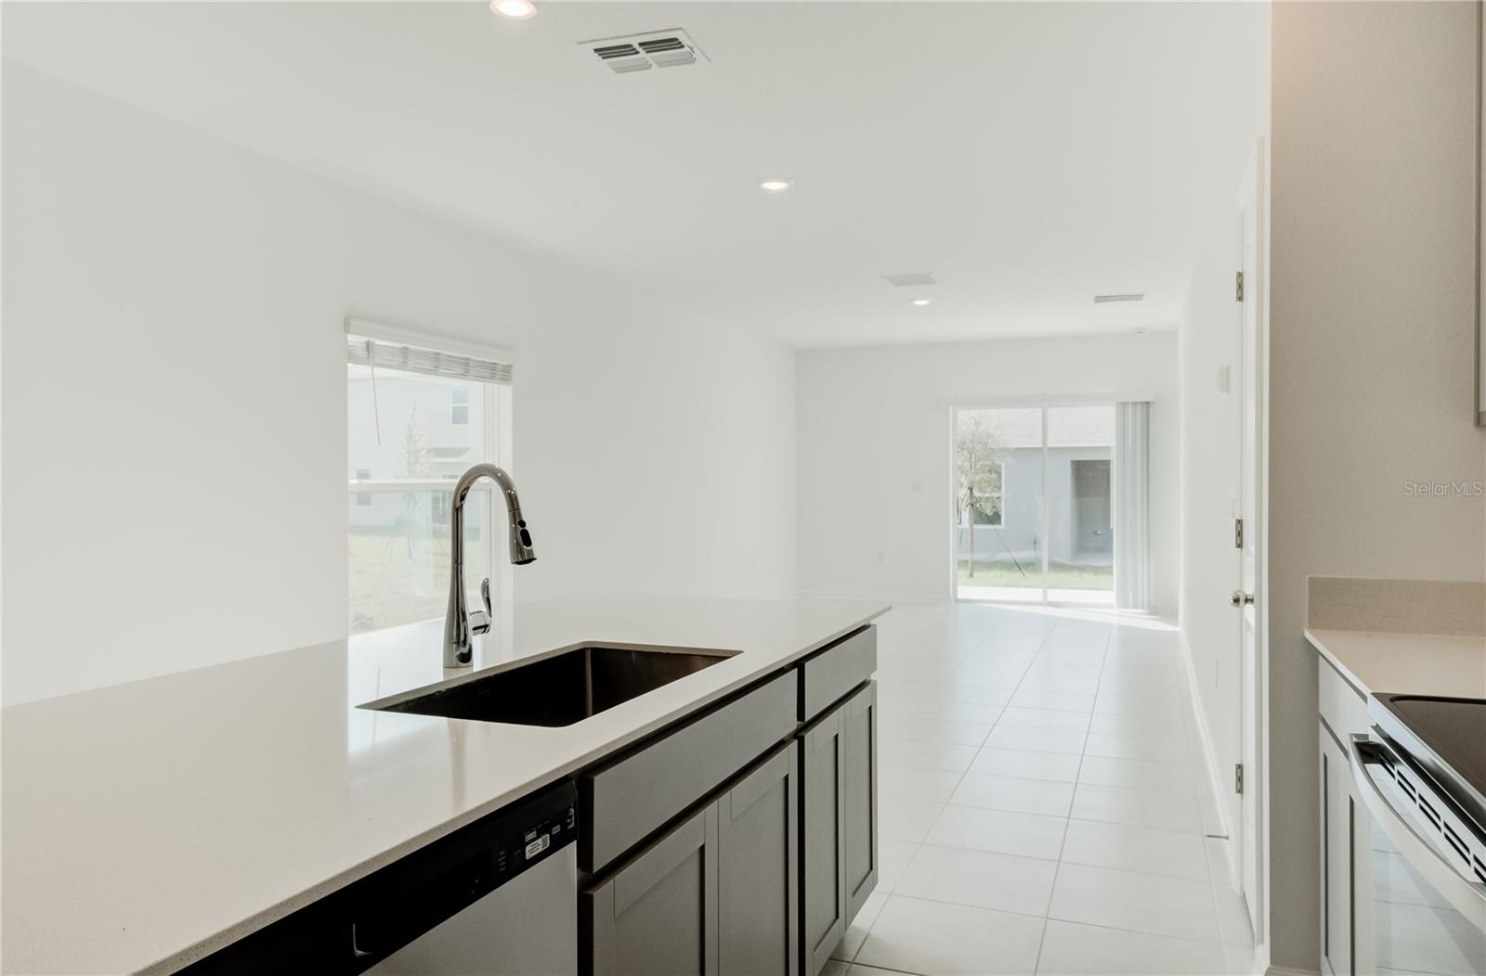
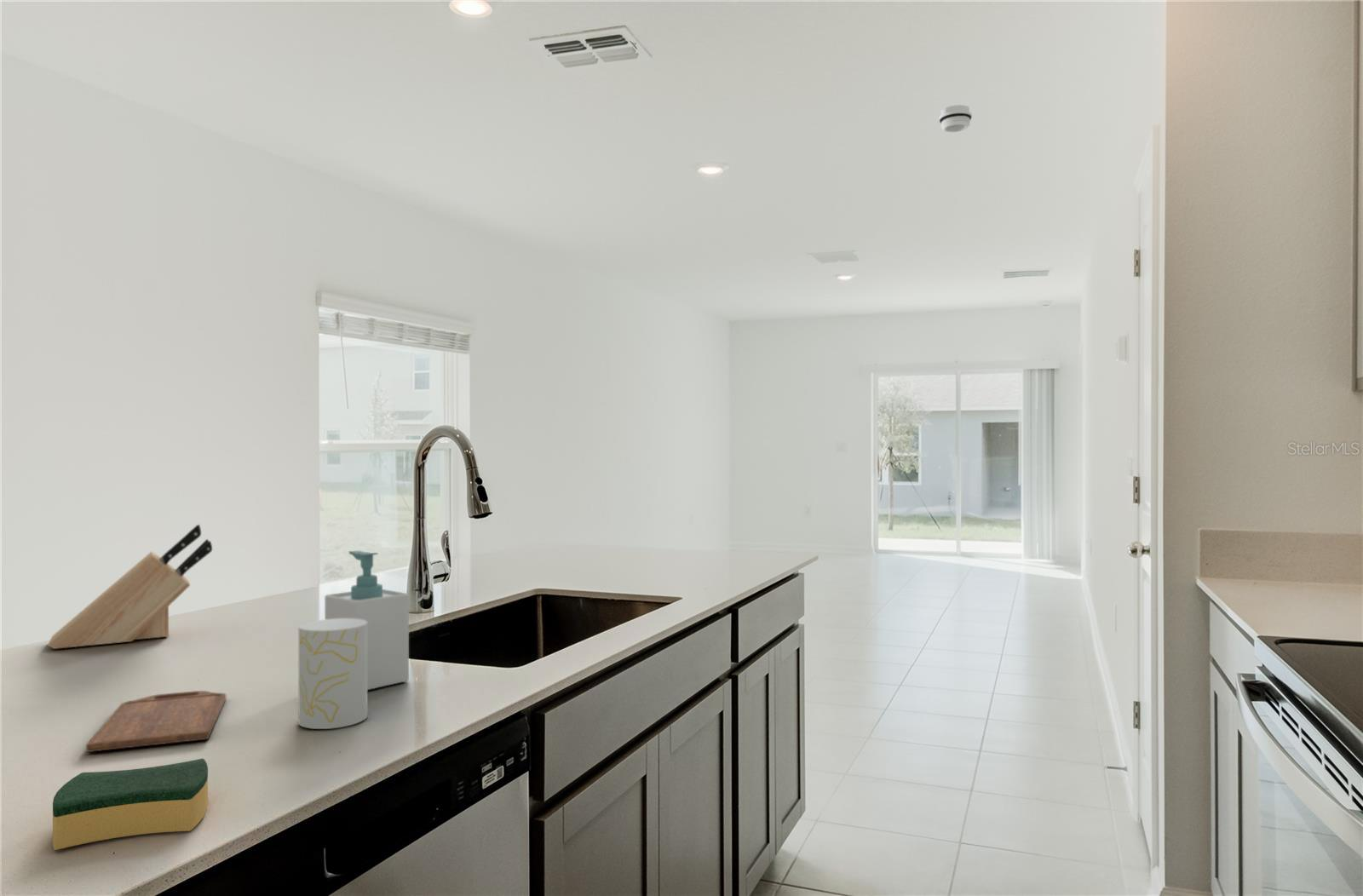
+ knife block [47,524,213,650]
+ soap bottle [324,550,410,691]
+ cup [298,618,368,730]
+ smoke detector [938,104,973,133]
+ cutting board [85,690,227,753]
+ sponge [52,758,209,851]
